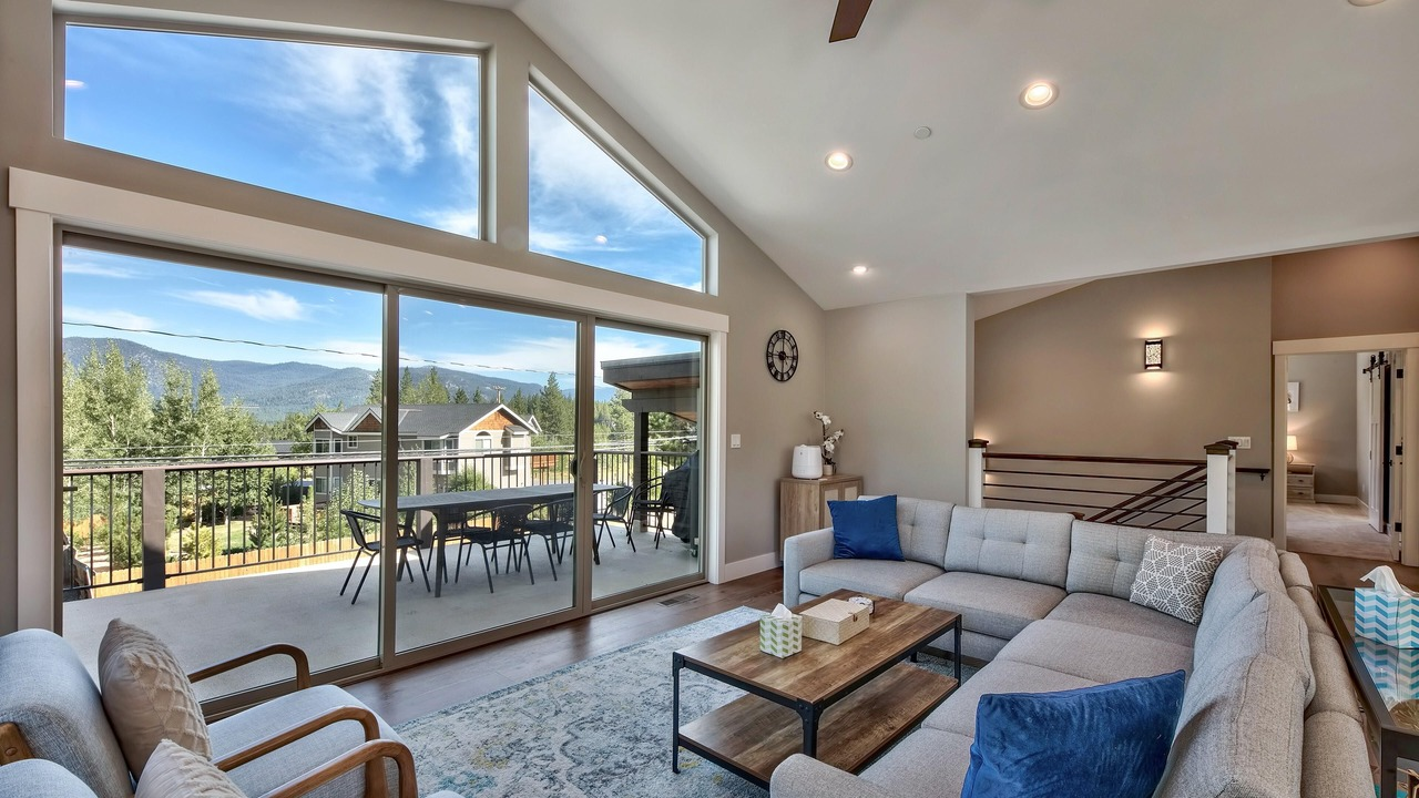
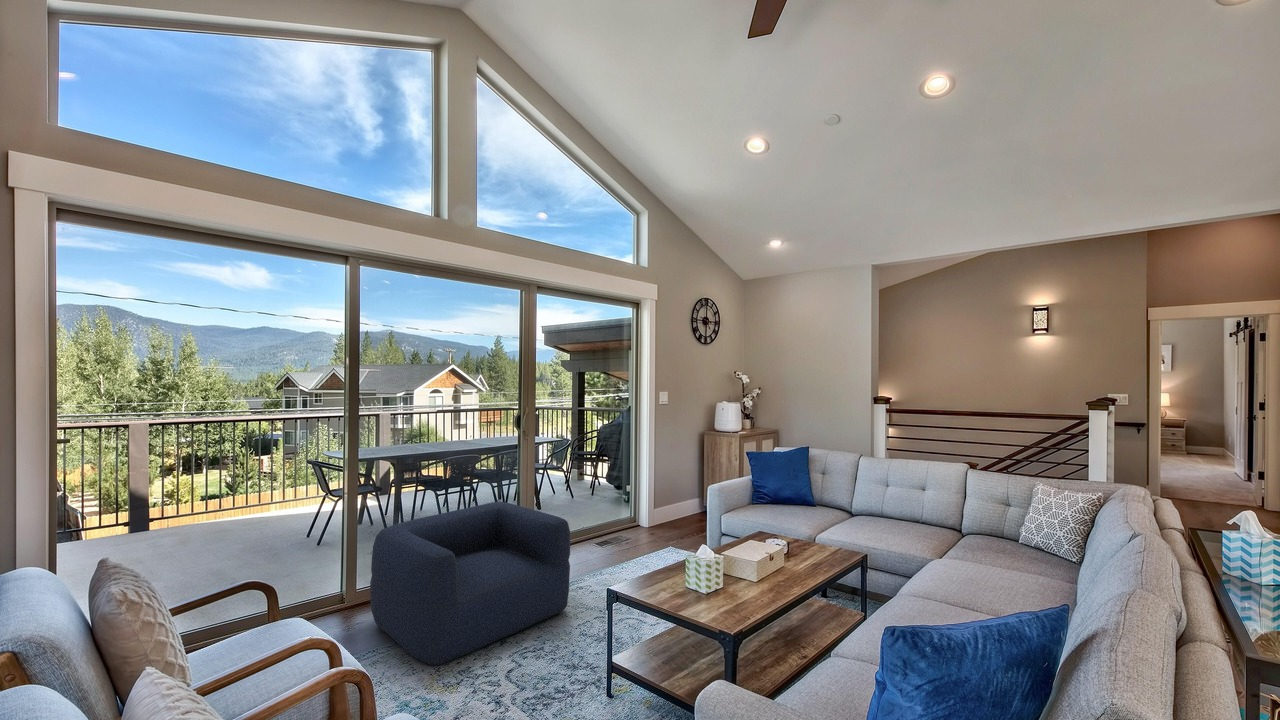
+ armchair [369,500,571,667]
